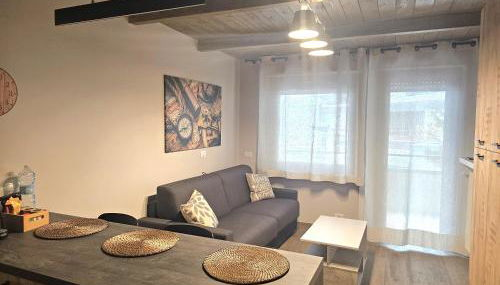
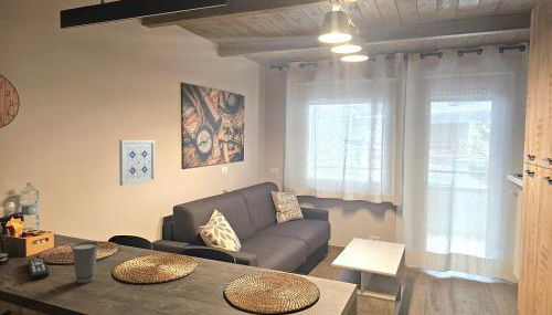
+ cup [70,241,100,285]
+ wall art [118,139,156,187]
+ remote control [26,256,50,281]
